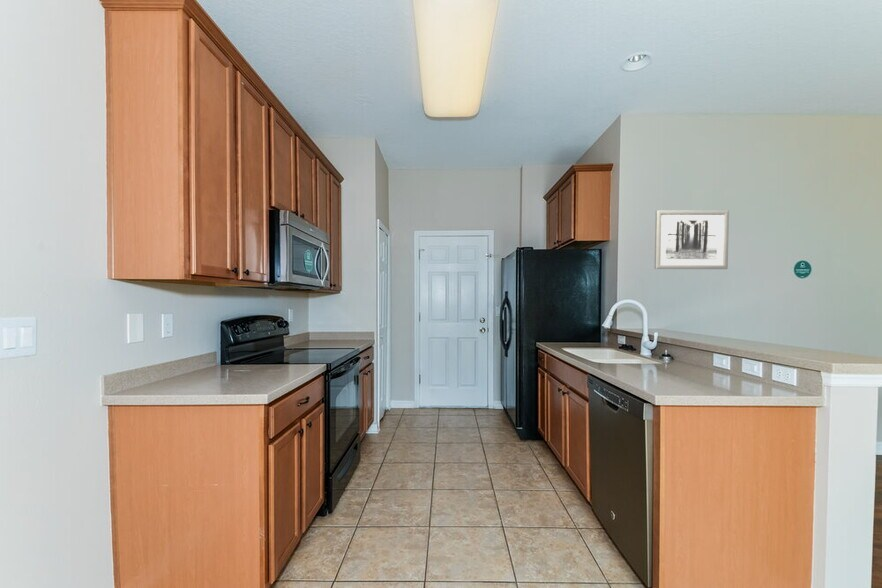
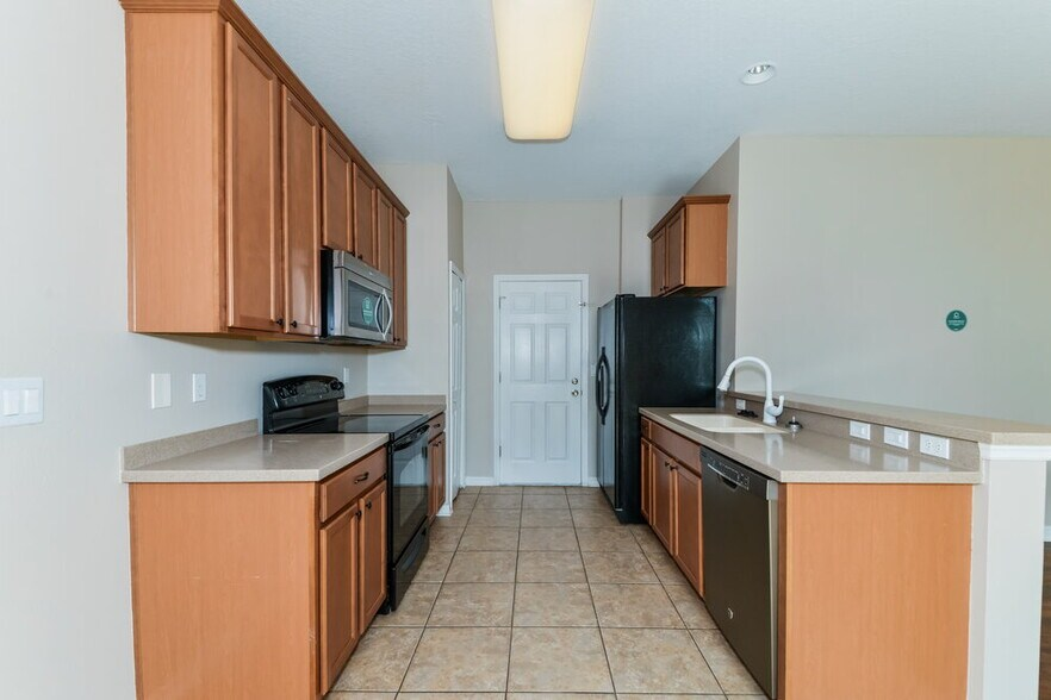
- wall art [654,209,730,270]
